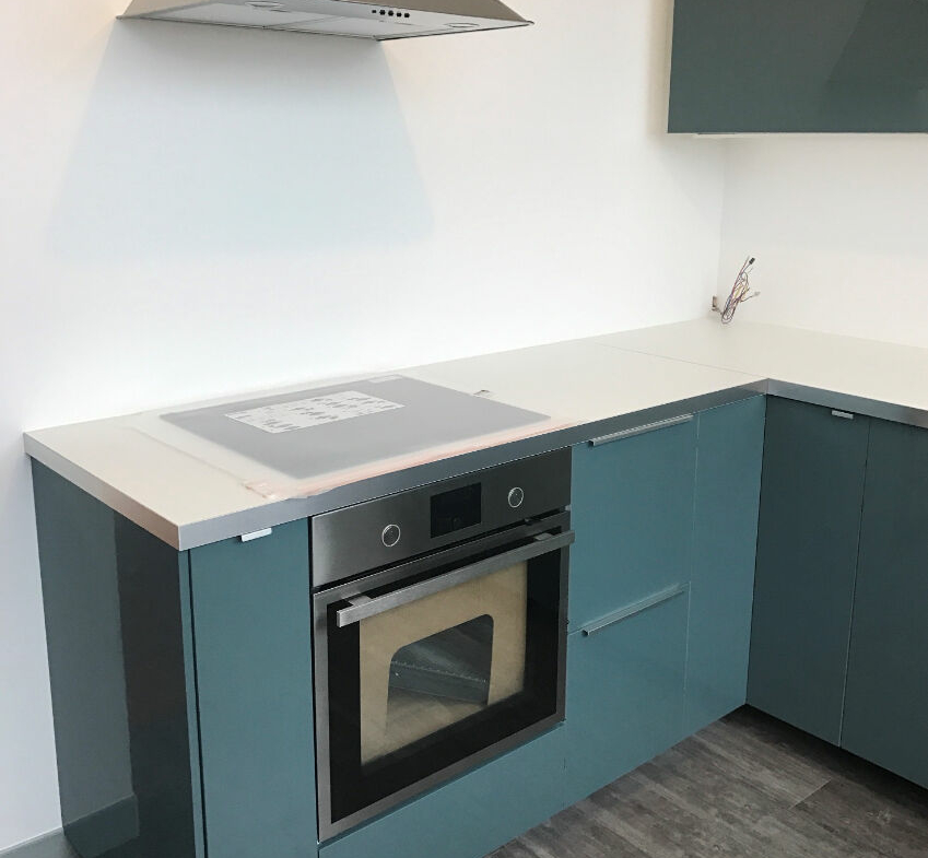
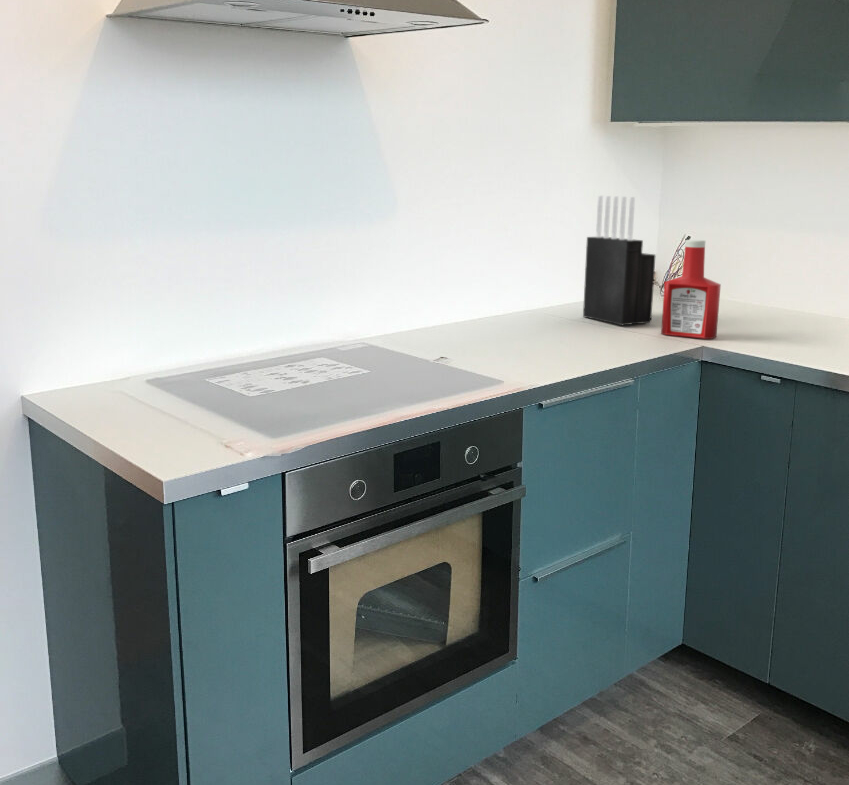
+ soap bottle [660,239,722,340]
+ knife block [582,195,657,326]
